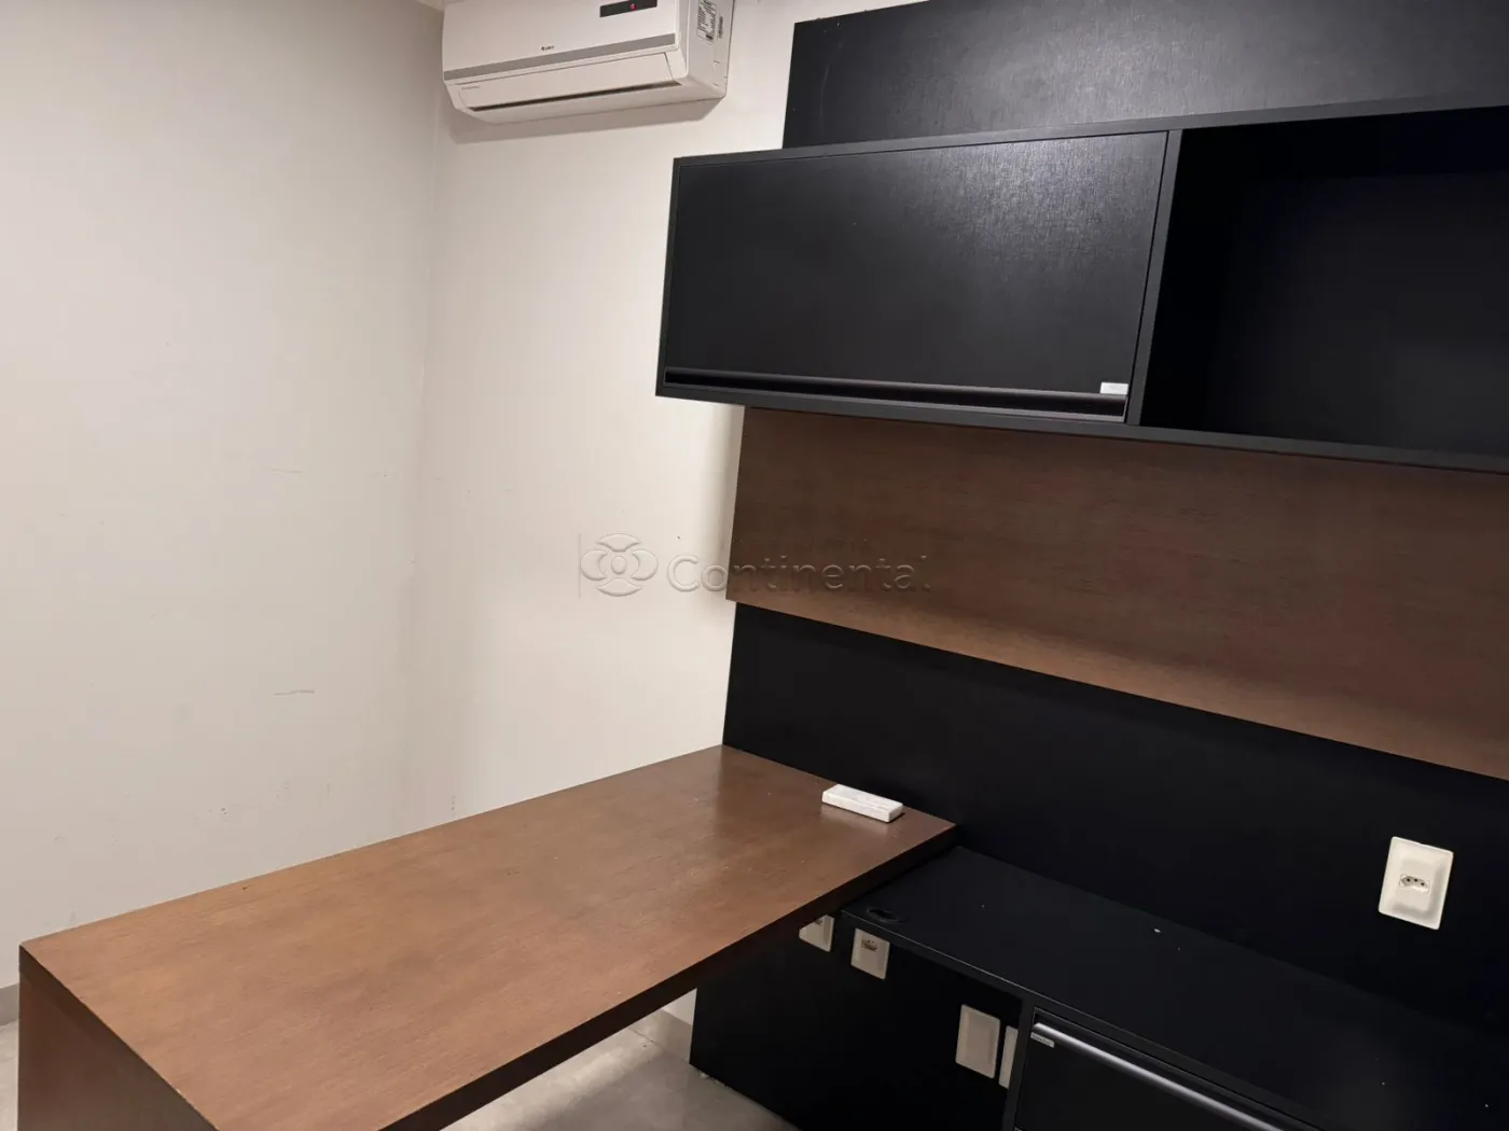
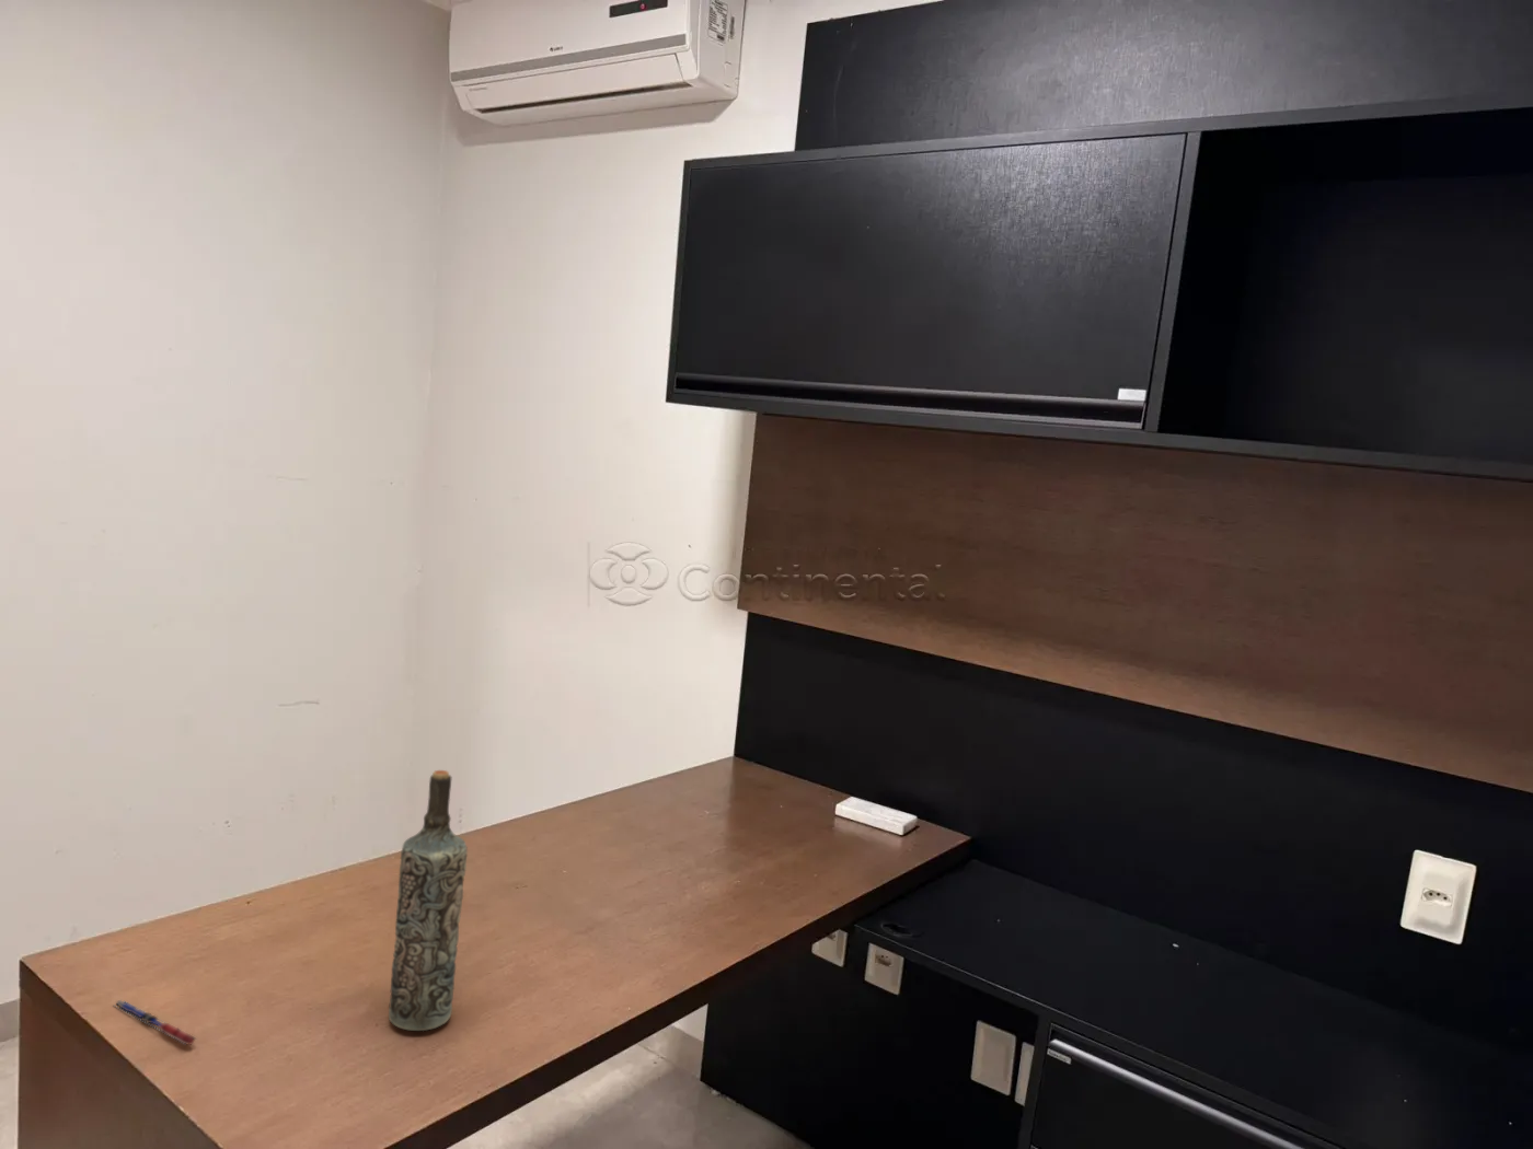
+ bottle [387,769,468,1032]
+ pen [112,999,198,1046]
